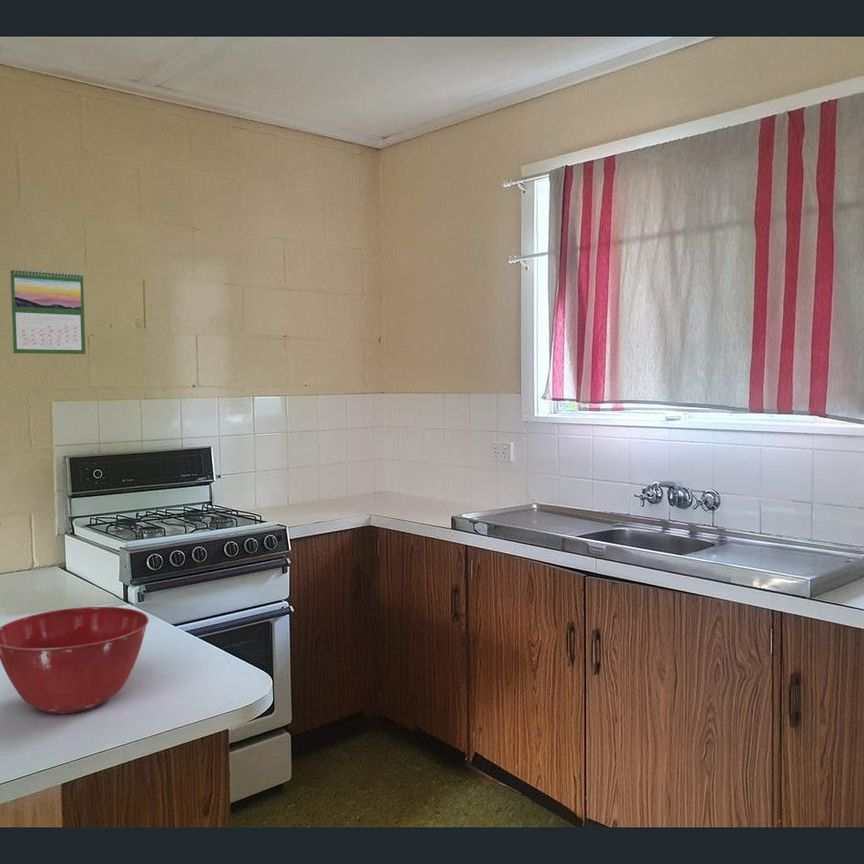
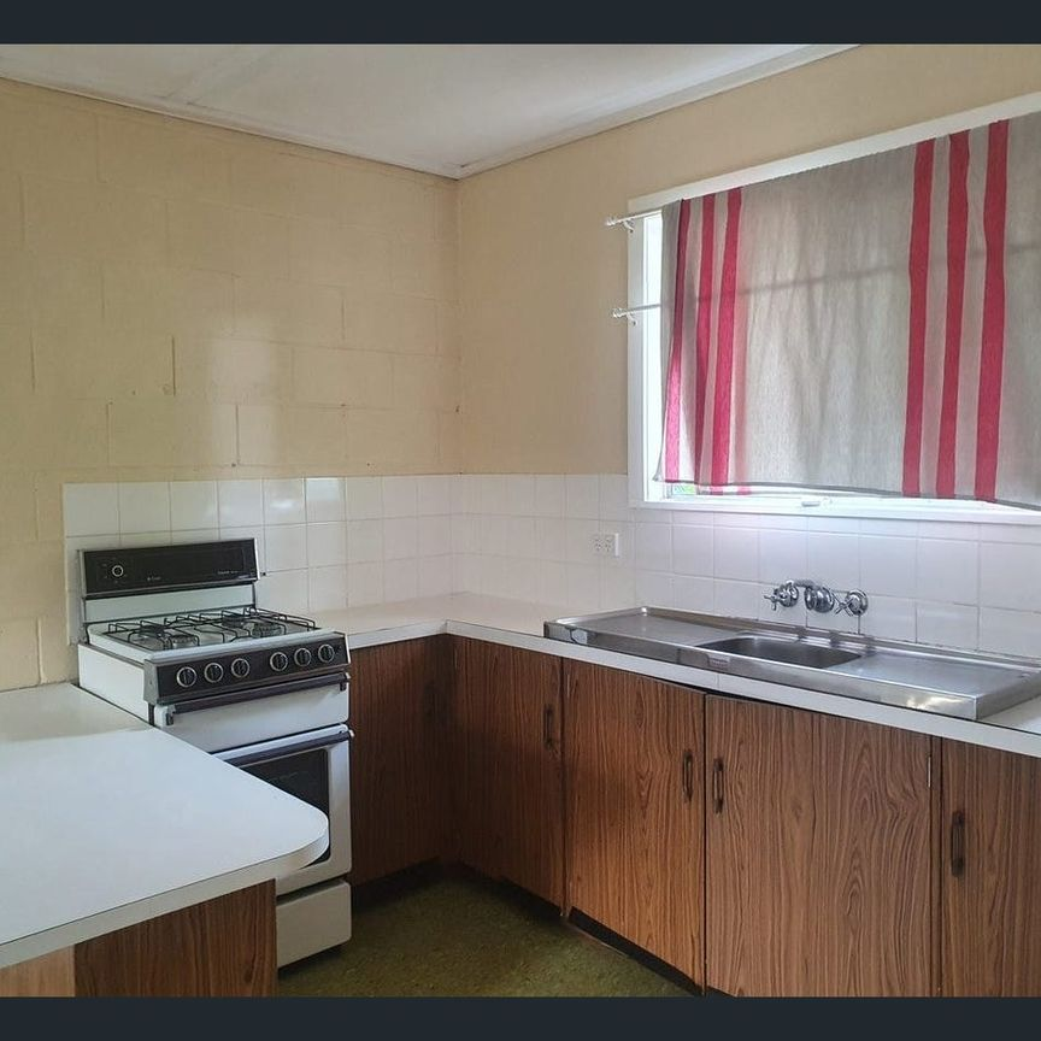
- mixing bowl [0,606,150,715]
- calendar [9,267,86,355]
